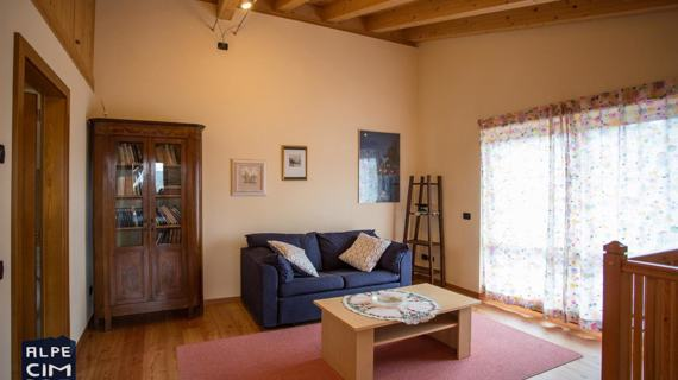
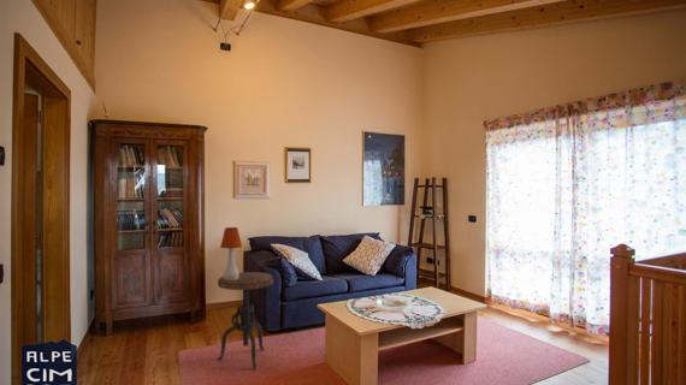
+ side table [217,271,274,371]
+ table lamp [219,226,243,280]
